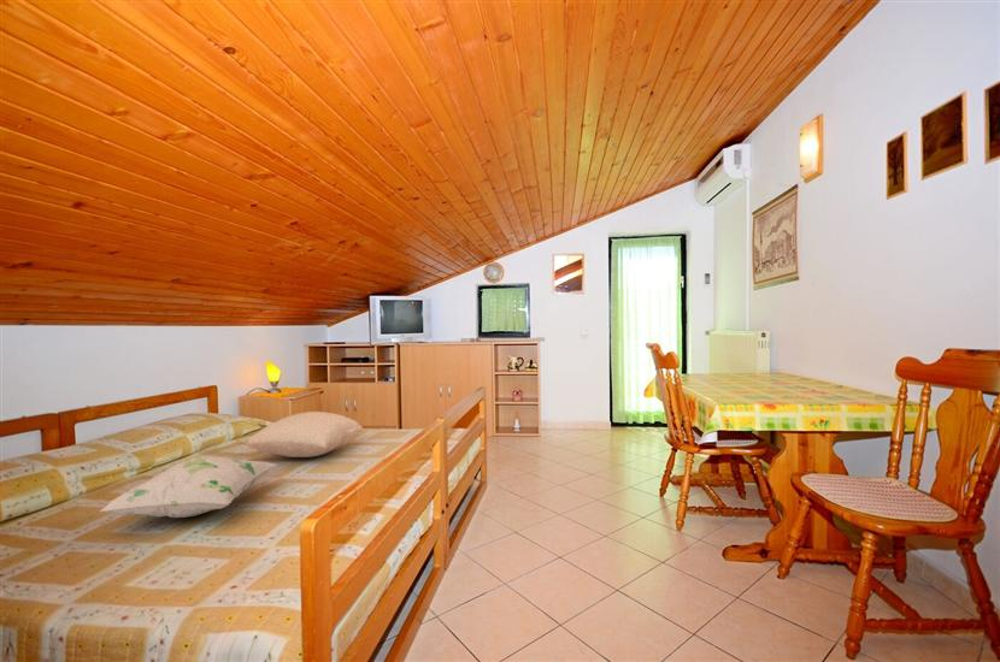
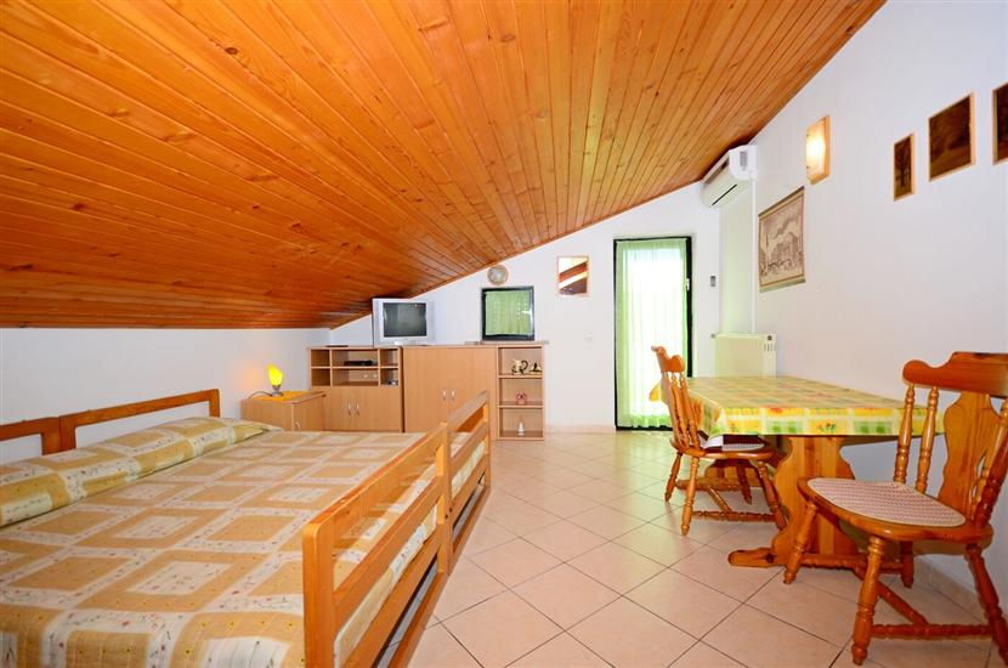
- pillow [245,410,364,459]
- decorative pillow [99,455,278,519]
